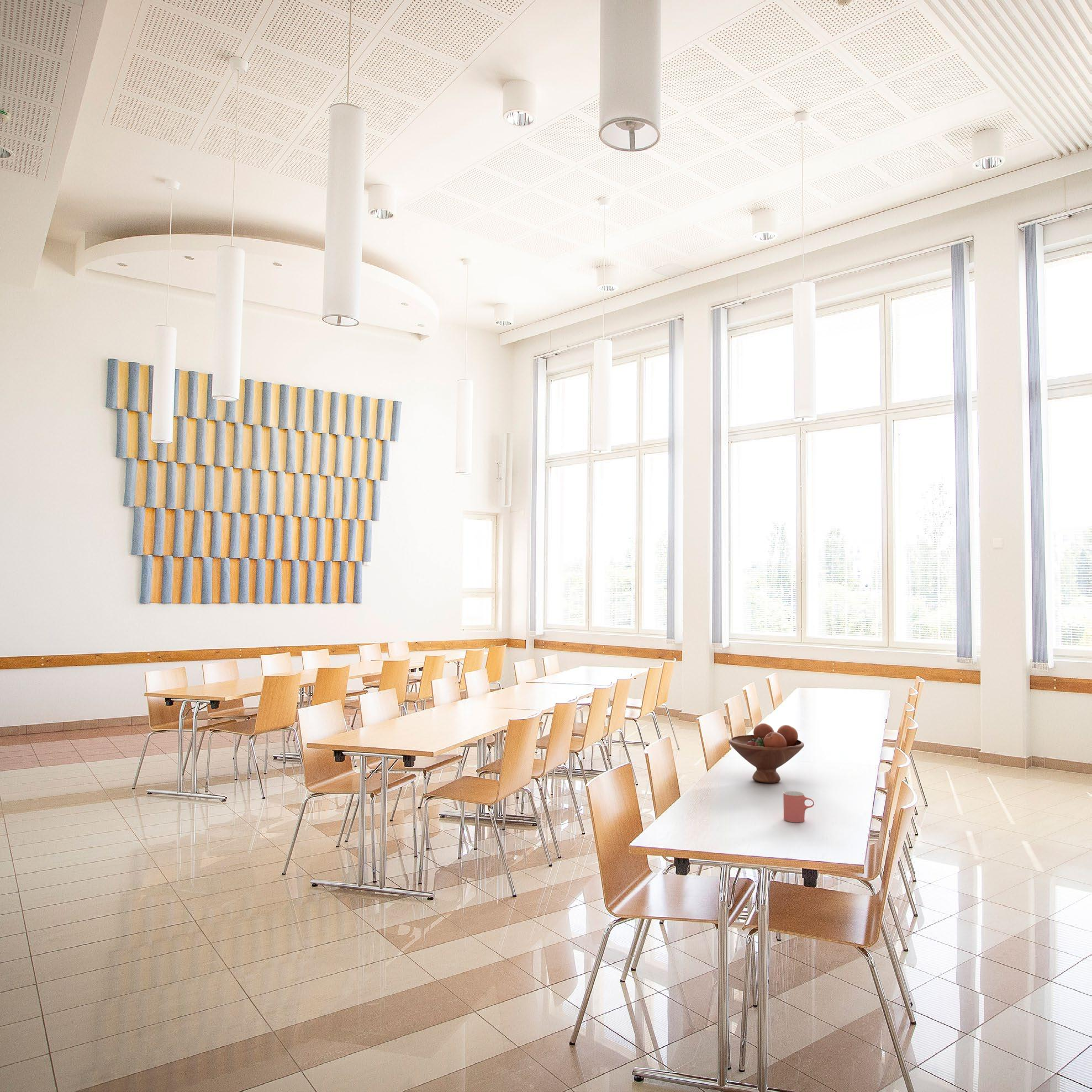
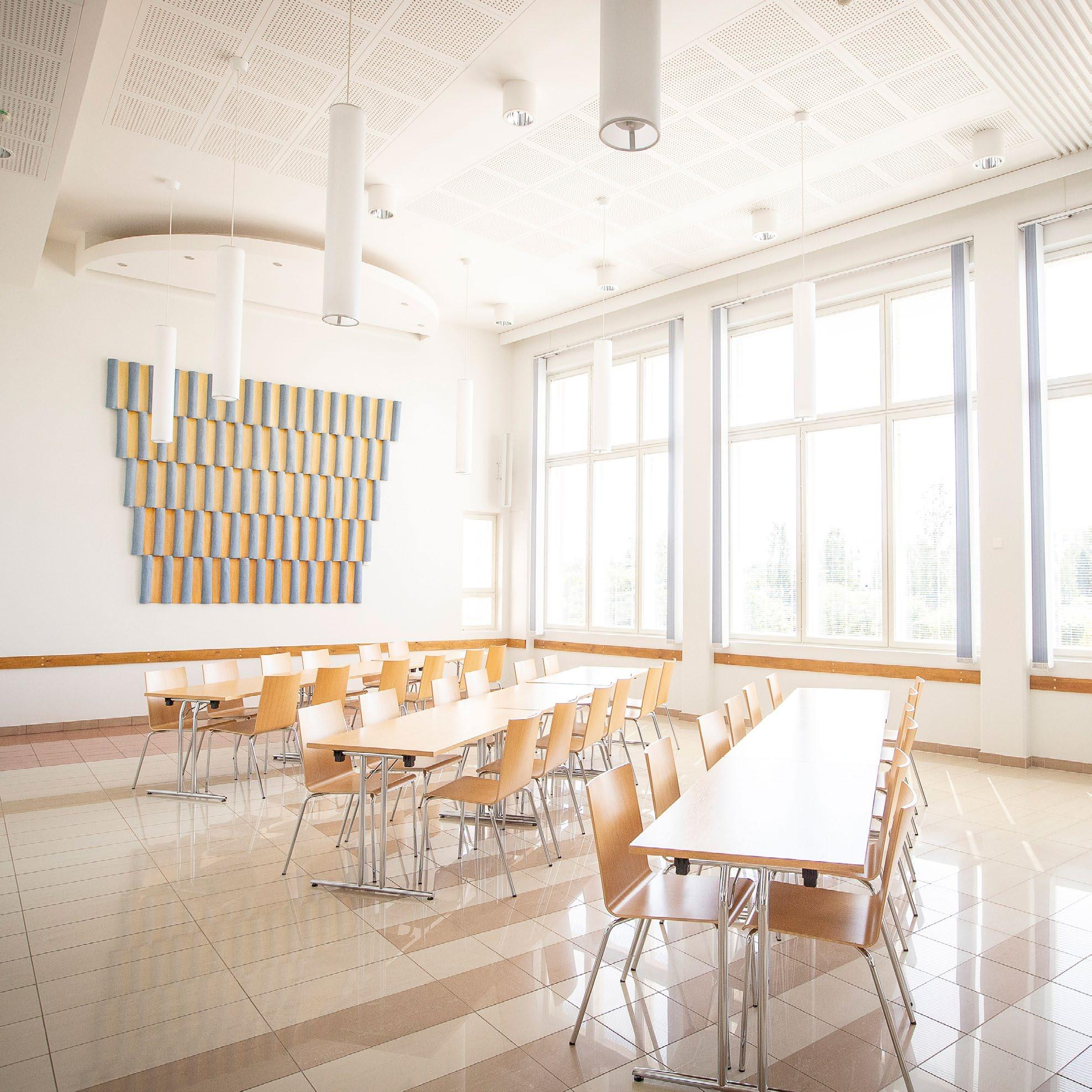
- fruit bowl [728,722,805,783]
- cup [783,790,815,823]
